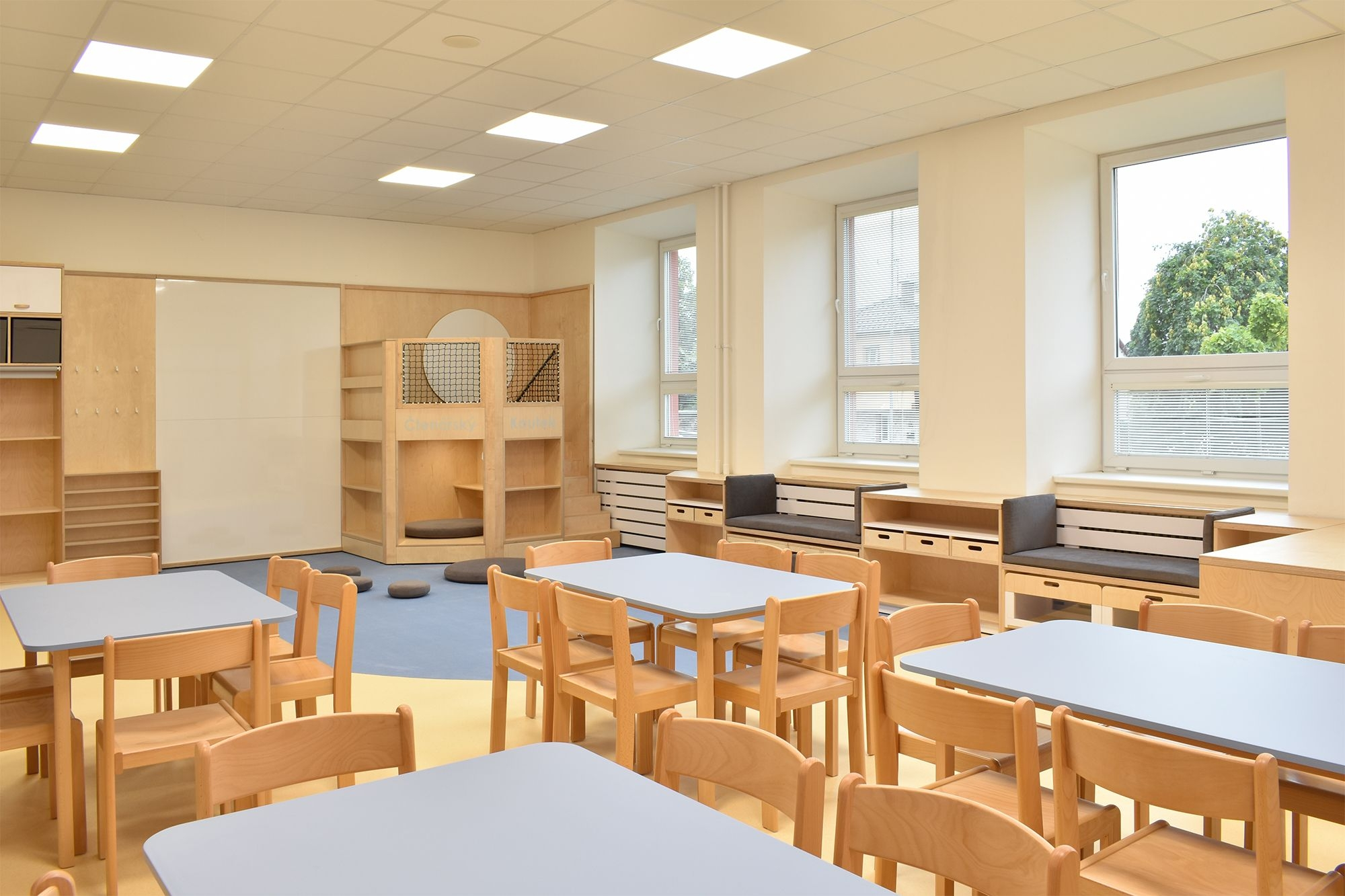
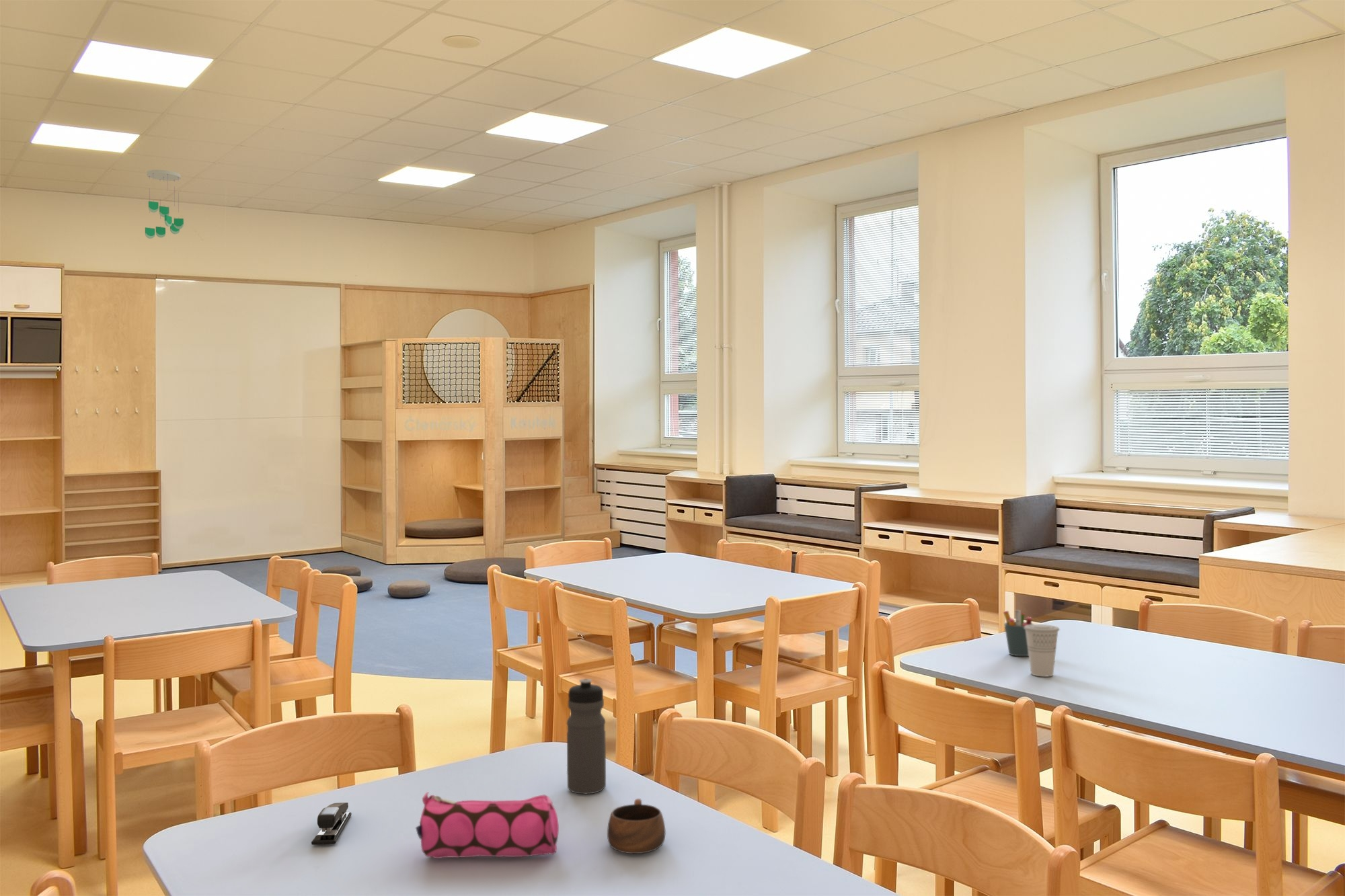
+ ceiling mobile [145,169,184,239]
+ pencil case [415,791,560,859]
+ cup [1024,624,1061,677]
+ stapler [311,802,352,846]
+ water bottle [566,678,607,795]
+ pen holder [1003,610,1035,657]
+ cup [607,798,666,854]
